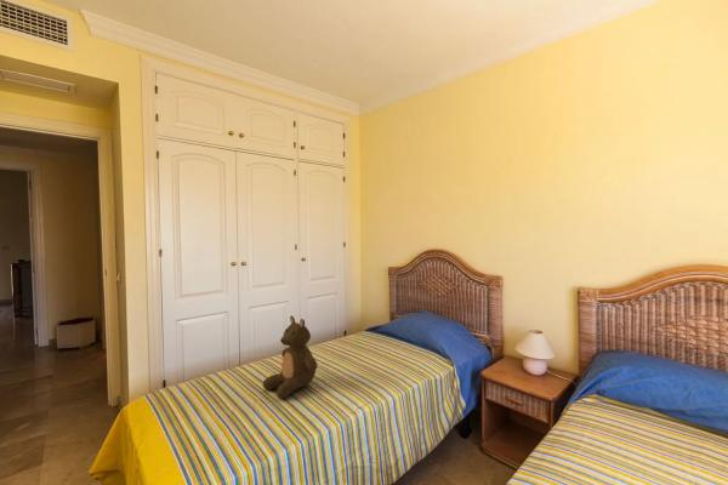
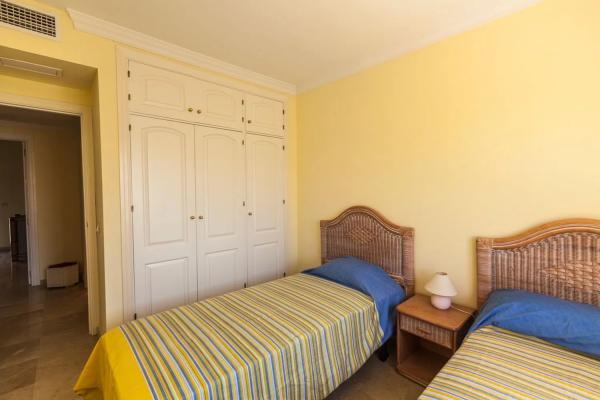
- stuffed bear [262,315,318,400]
